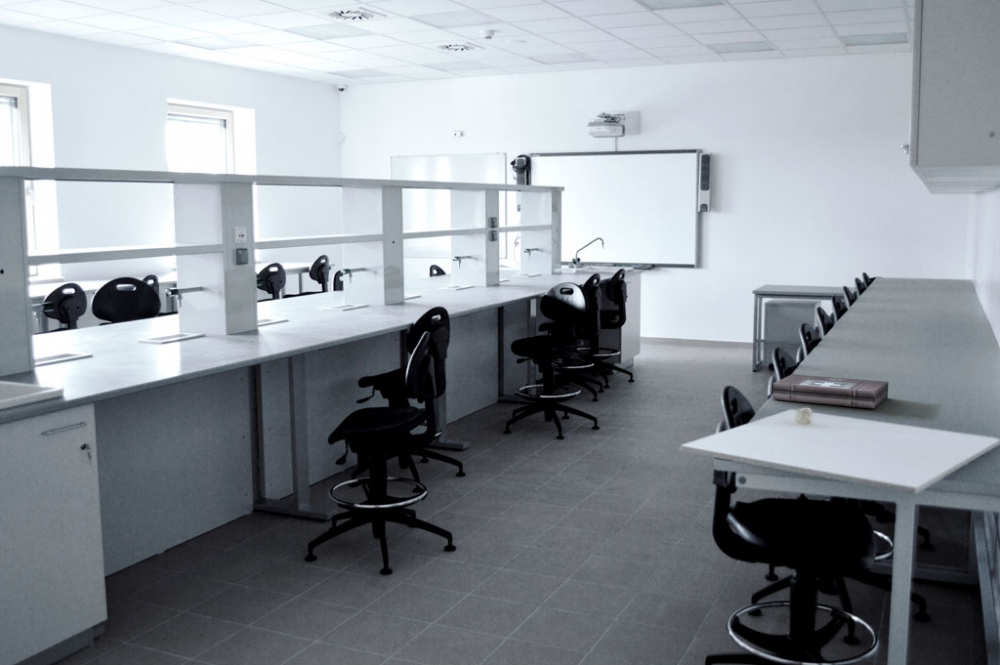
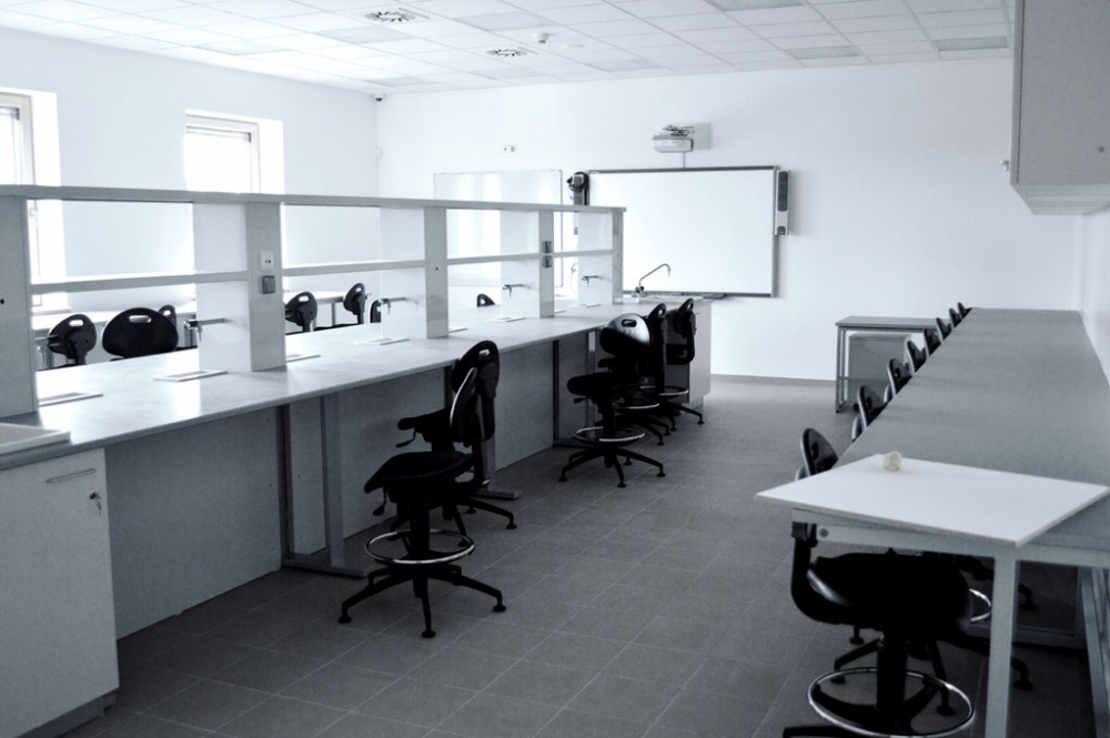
- first aid kit [772,373,889,409]
